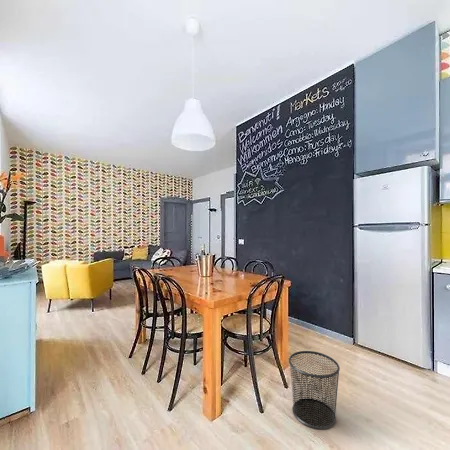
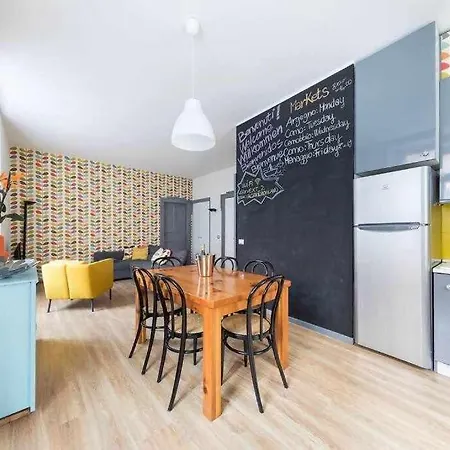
- waste bin [288,350,341,430]
